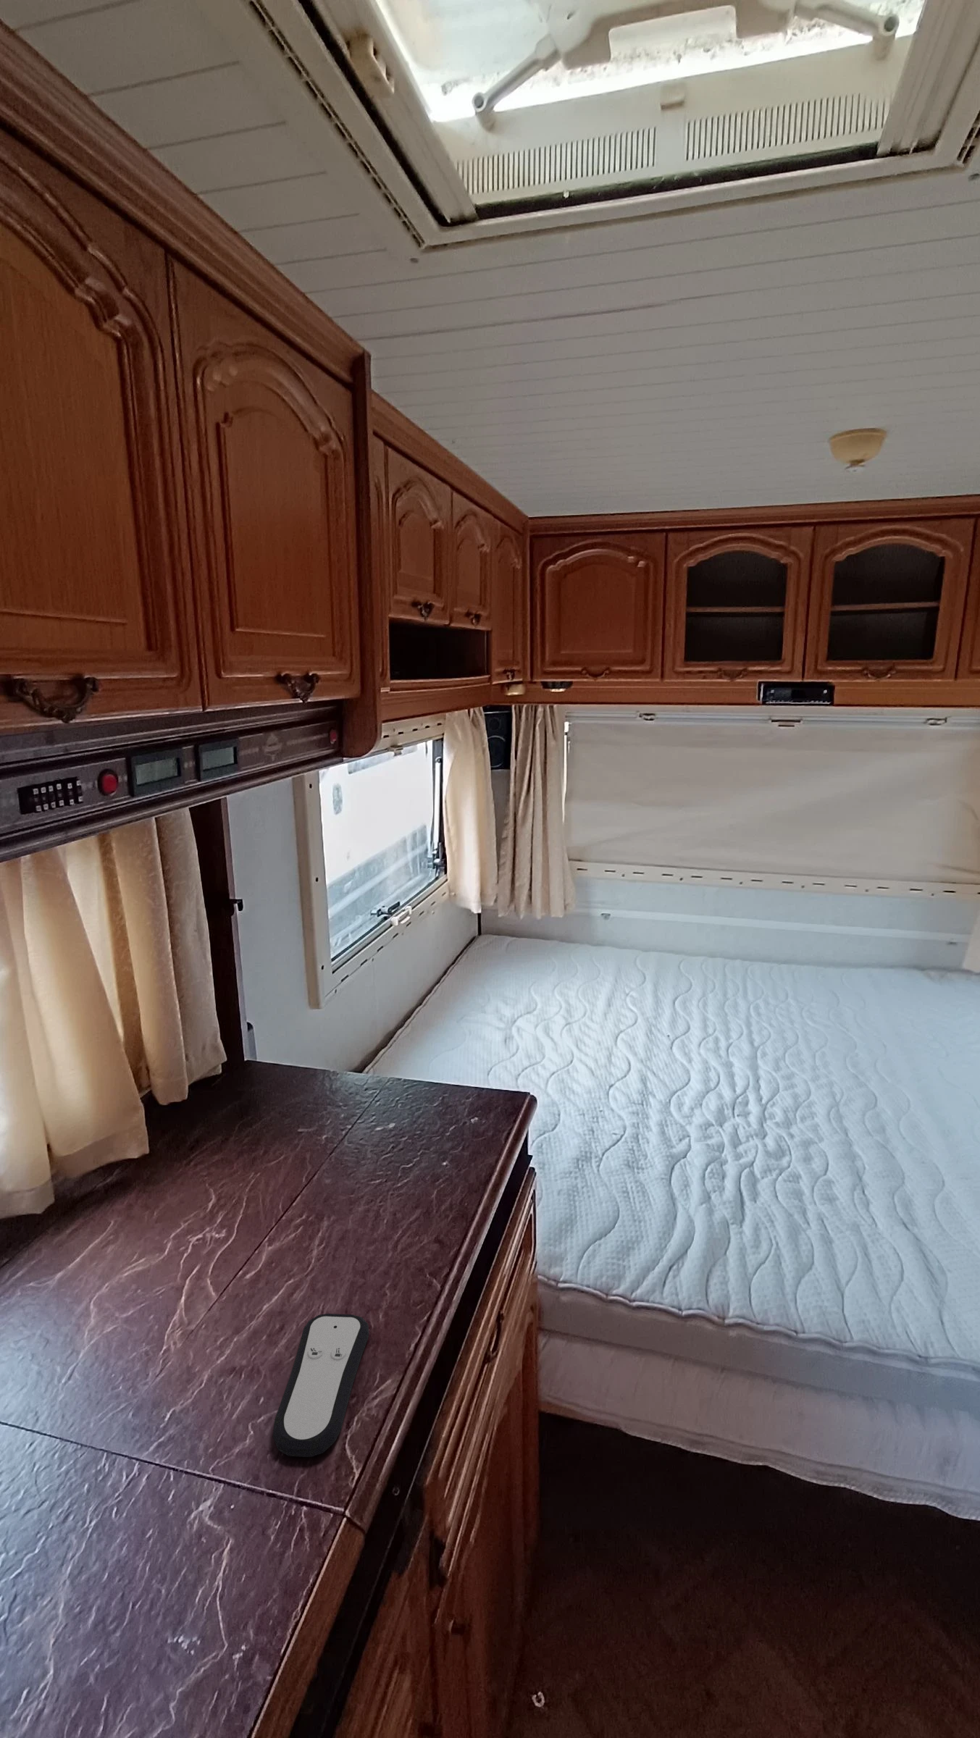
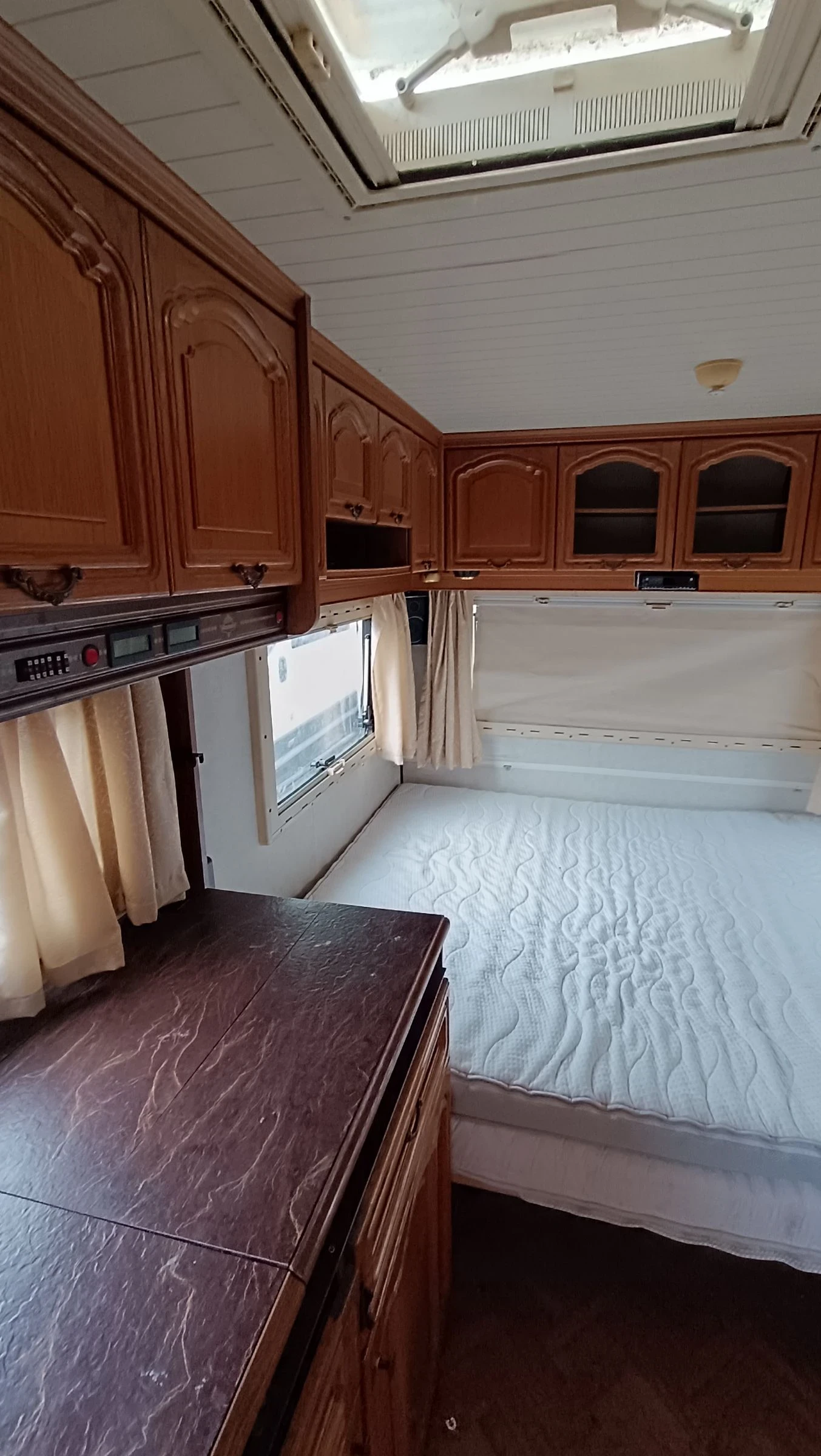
- remote control [272,1313,369,1457]
